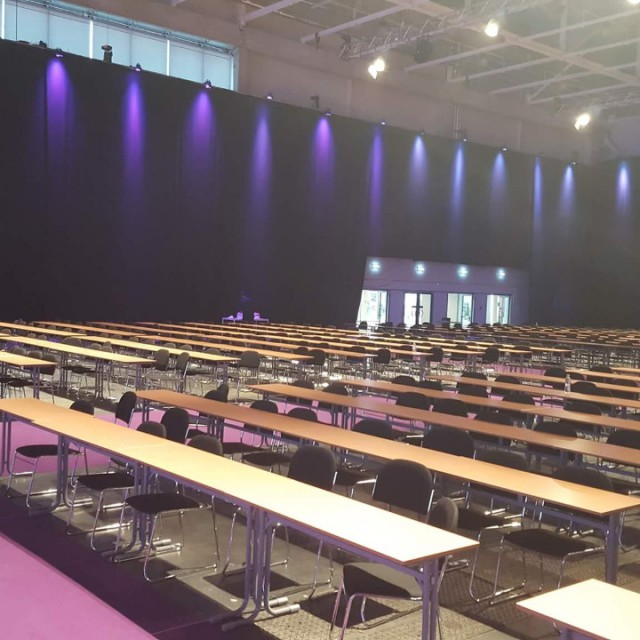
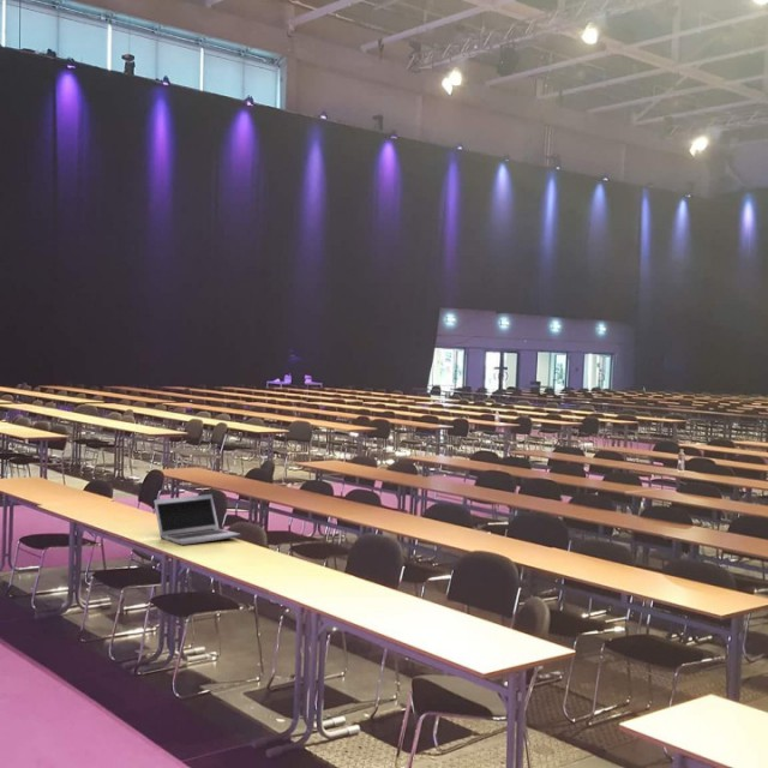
+ laptop [152,493,242,546]
